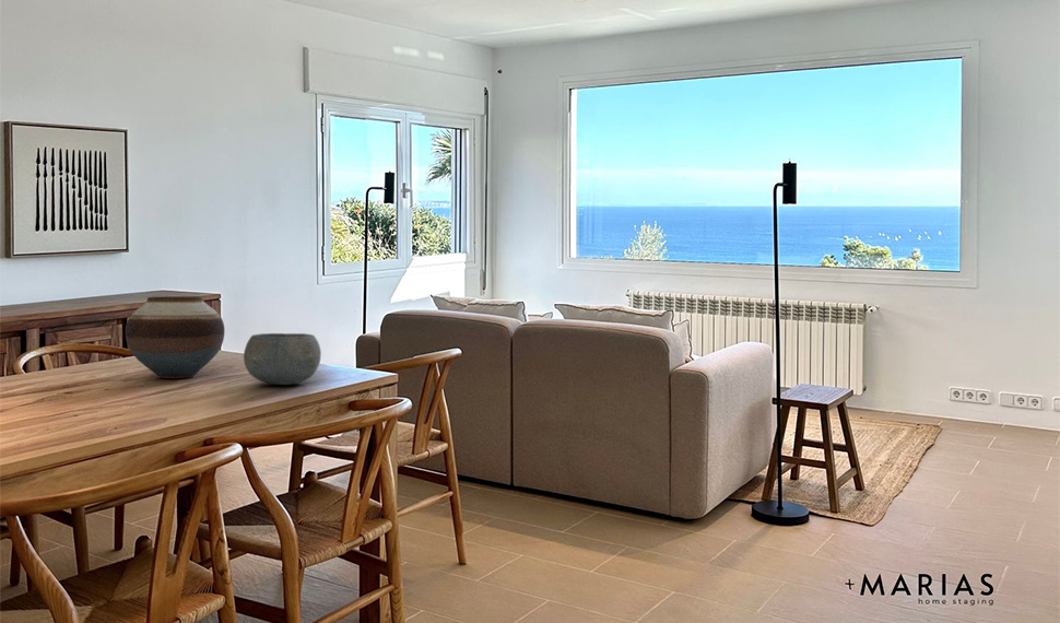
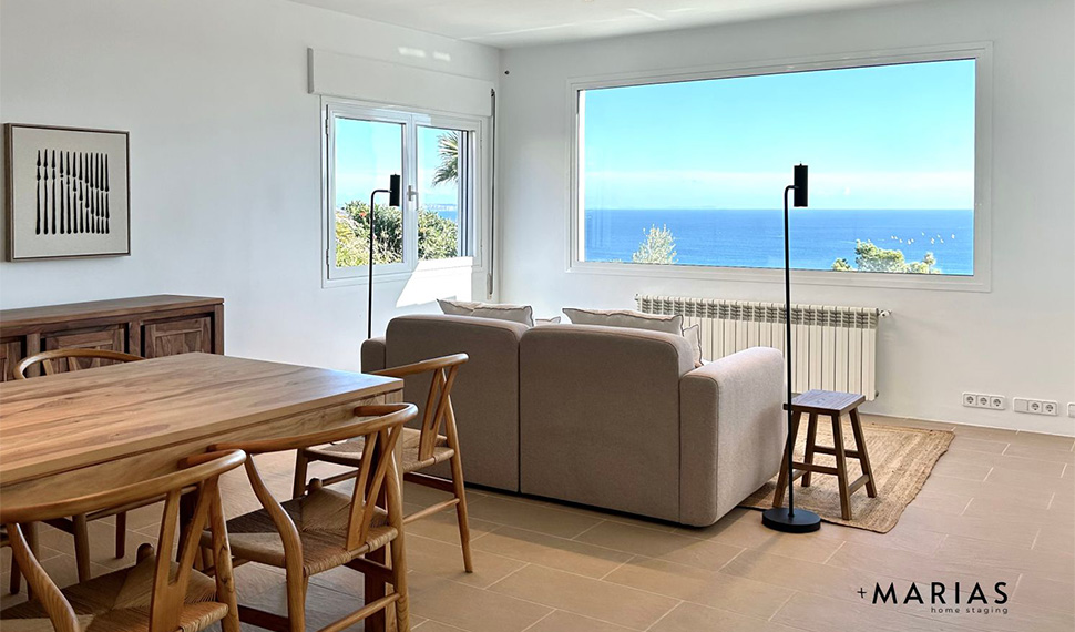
- bowl [243,332,322,386]
- vase [125,295,226,379]
